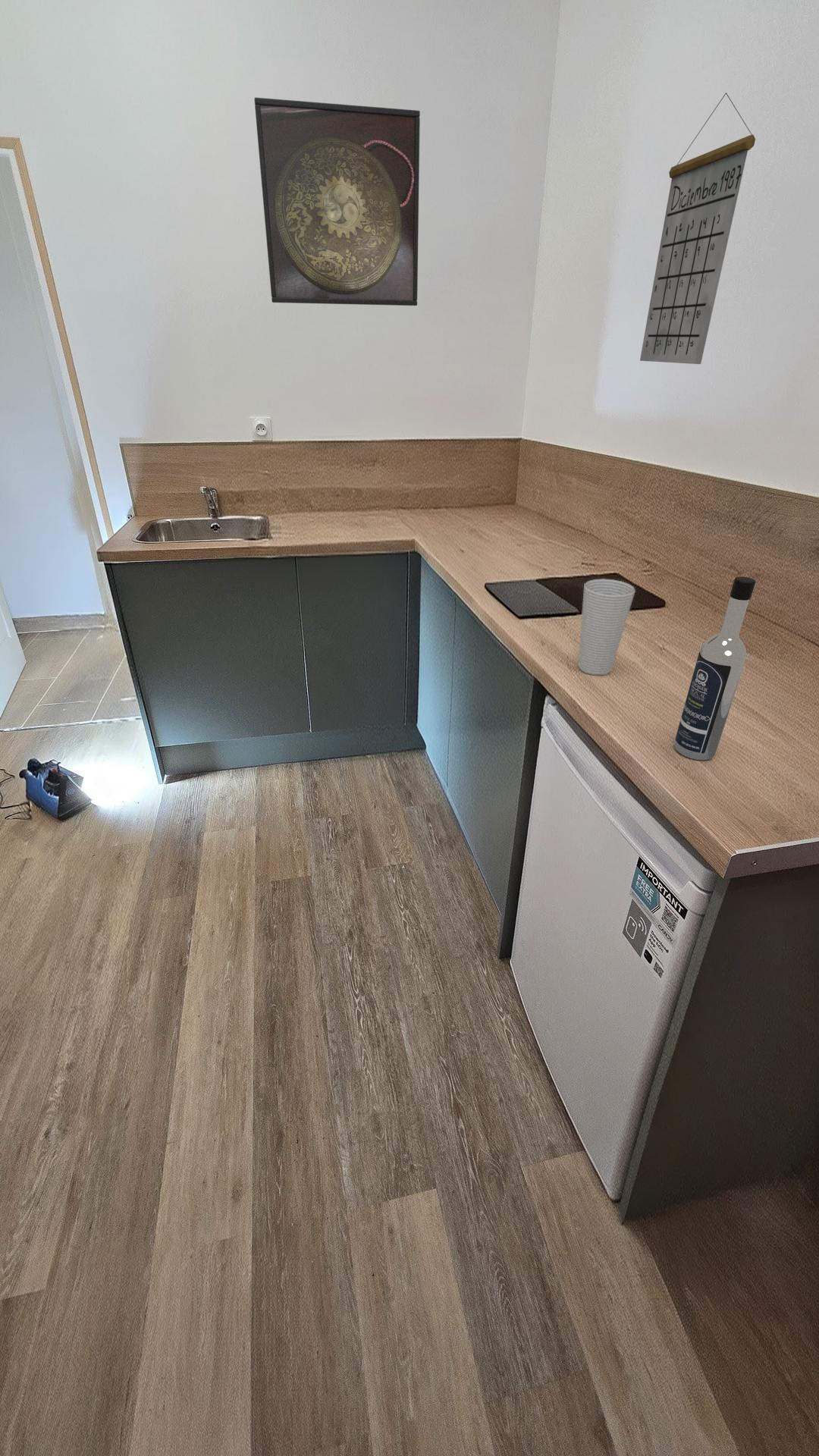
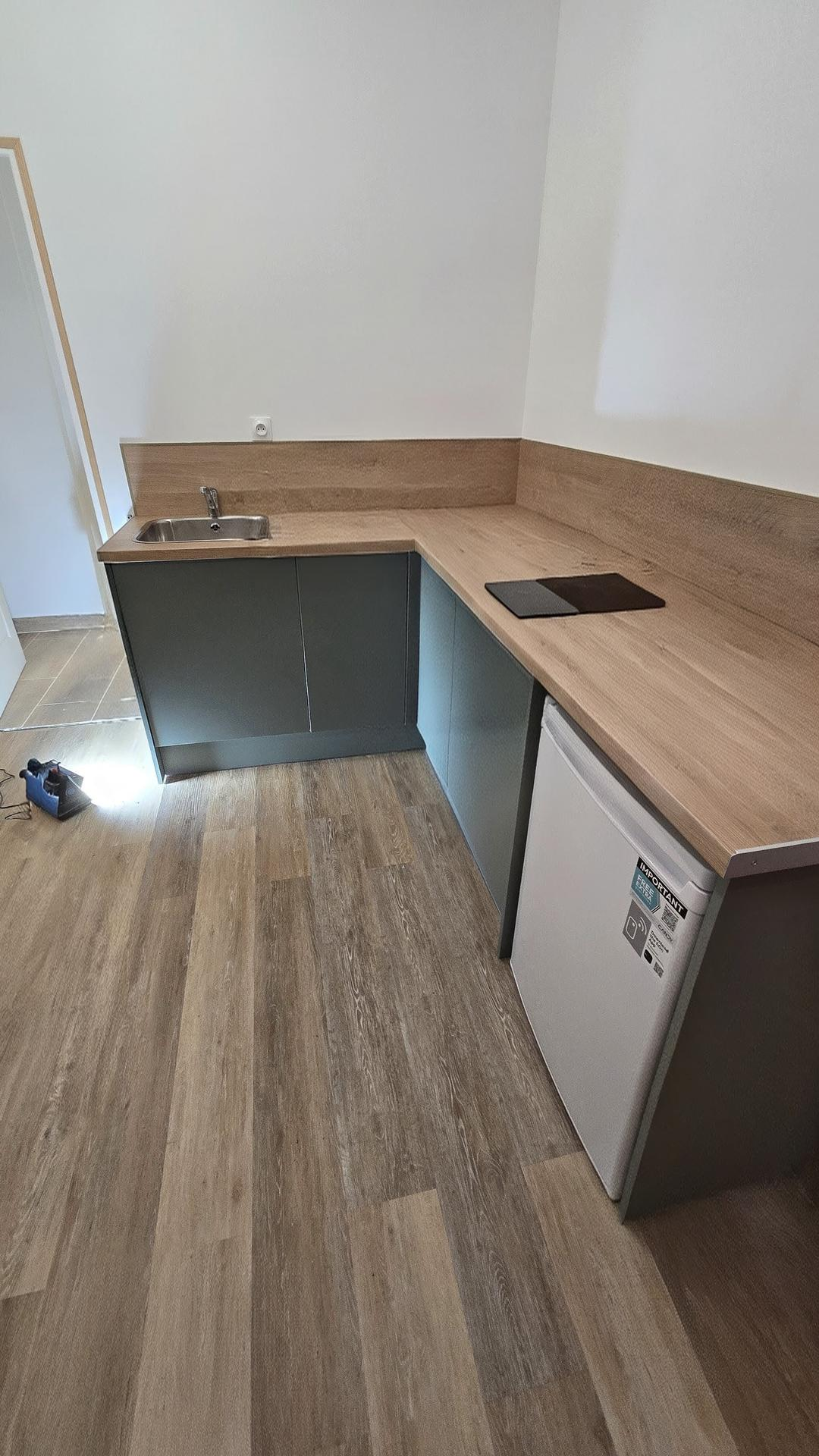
- cup [578,578,636,676]
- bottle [674,576,756,761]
- calendar [639,93,756,365]
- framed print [254,97,421,306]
